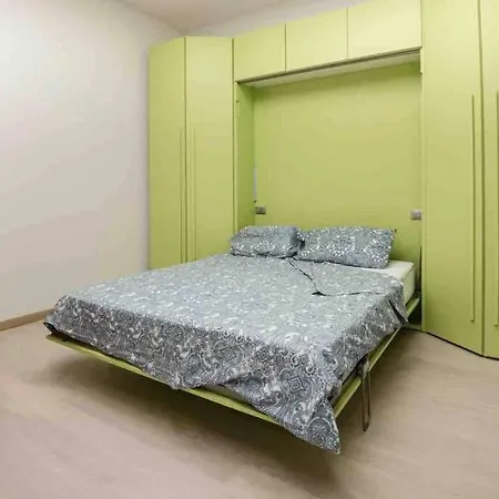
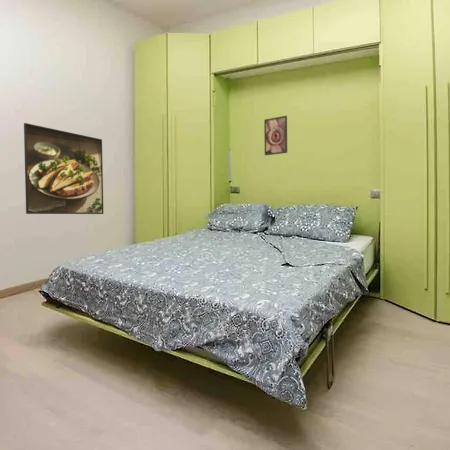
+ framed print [263,115,288,156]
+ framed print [23,122,104,215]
